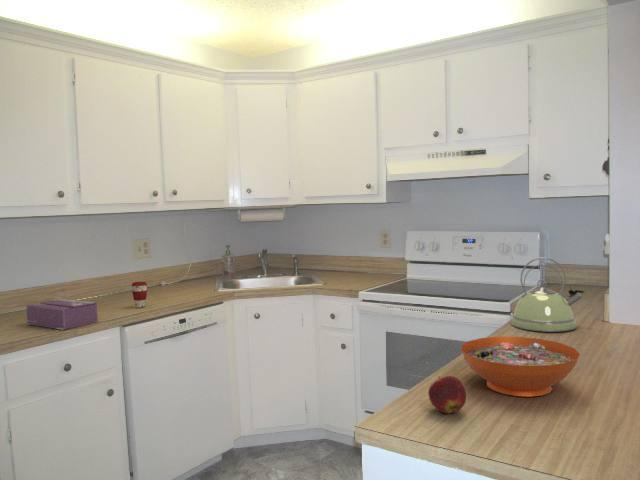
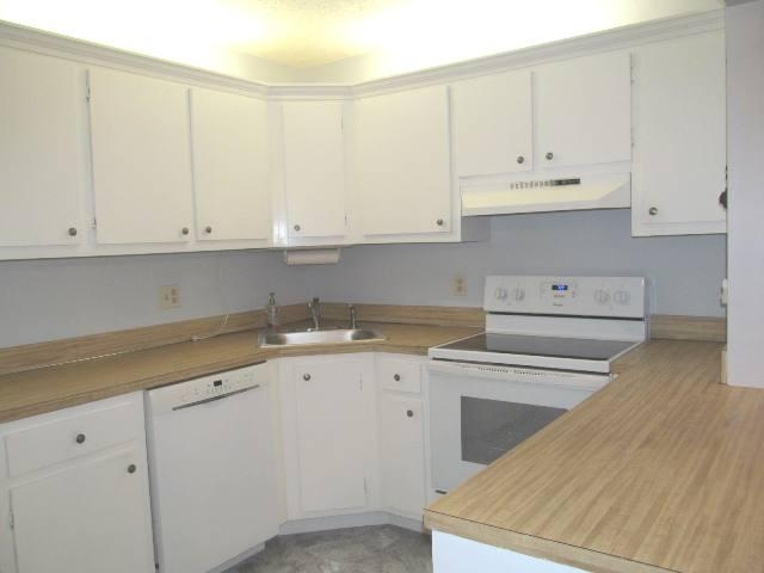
- decorative bowl [460,336,581,398]
- kettle [510,256,586,333]
- tissue box [25,298,99,331]
- coffee cup [130,281,148,309]
- apple [427,375,467,414]
